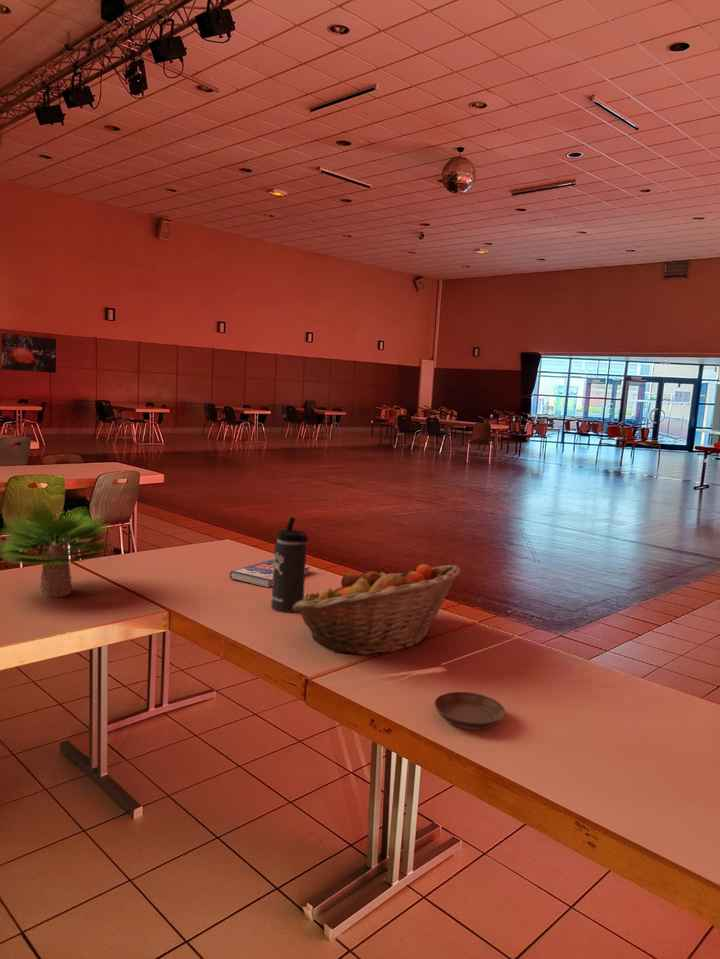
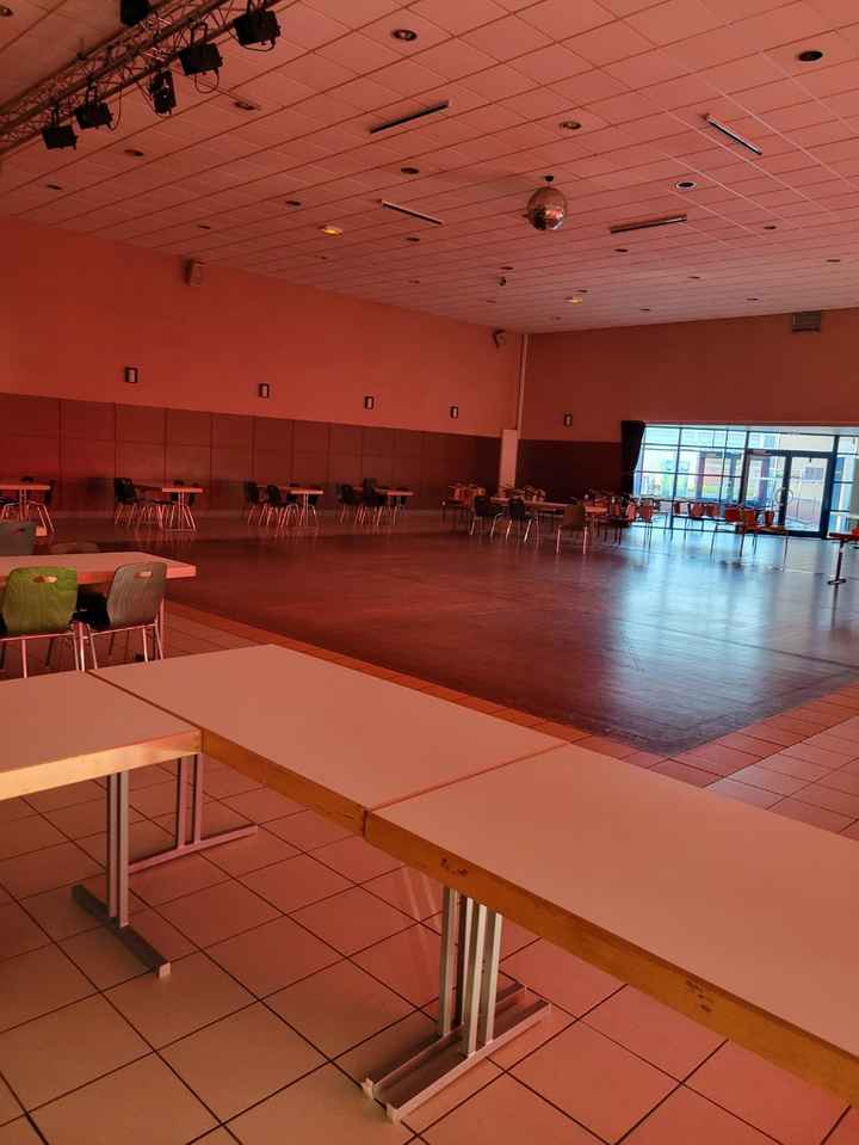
- thermos bottle [270,516,309,614]
- book [229,558,311,589]
- saucer [433,691,506,731]
- fruit basket [293,563,461,656]
- wall art [1,333,57,374]
- potted plant [0,498,114,598]
